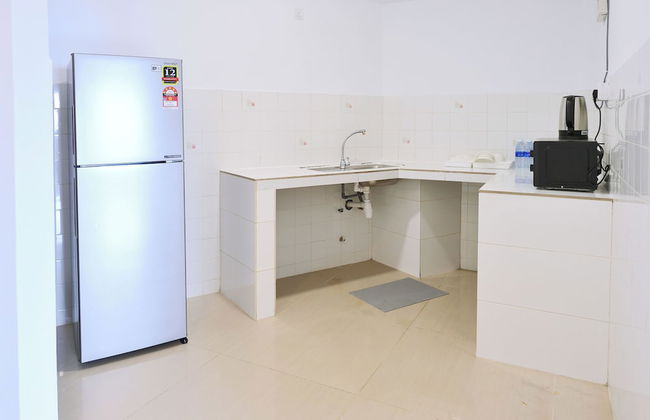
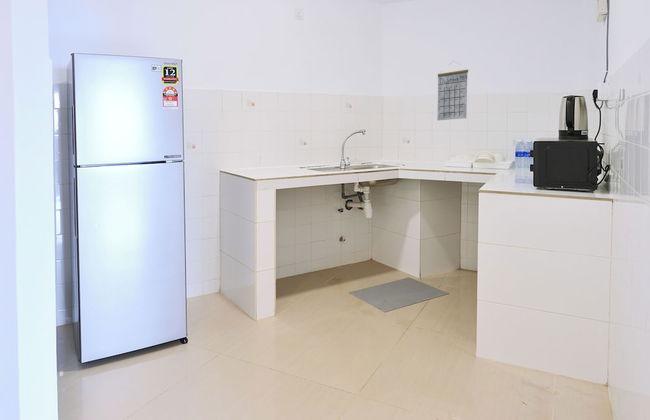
+ calendar [436,61,469,121]
